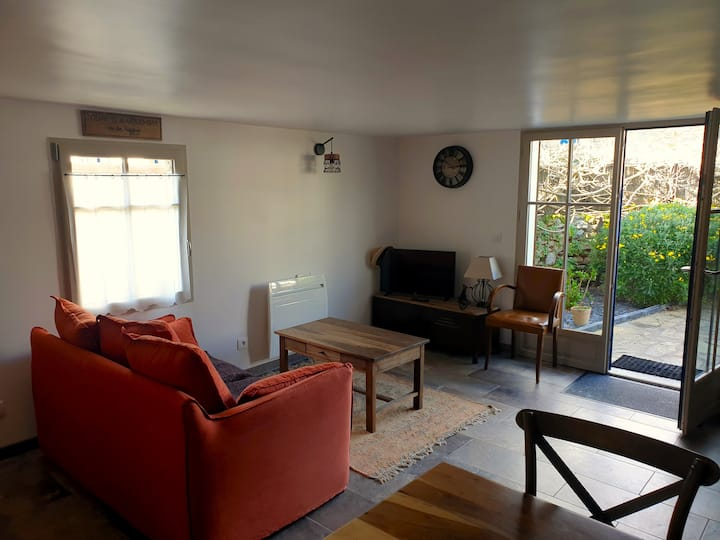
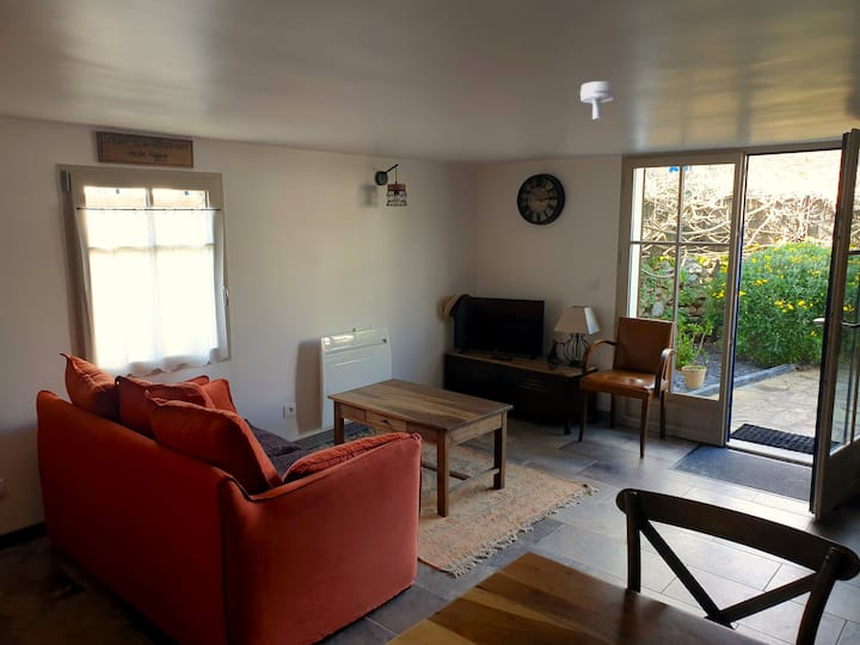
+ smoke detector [579,80,616,121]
